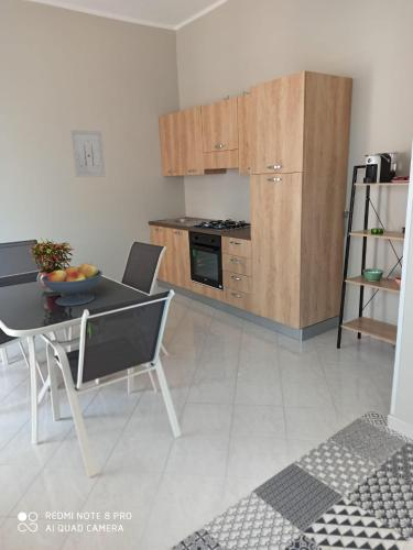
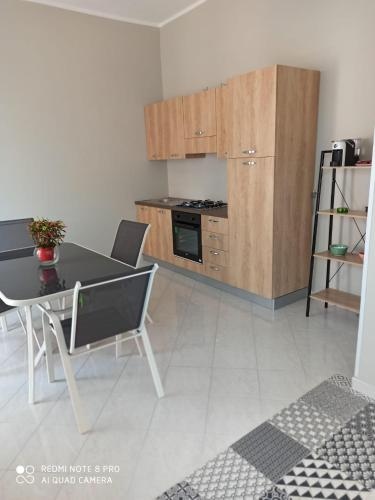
- fruit bowl [41,262,104,307]
- wall art [70,129,106,178]
